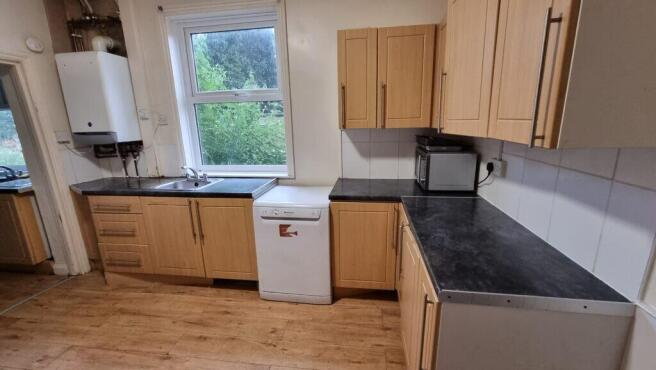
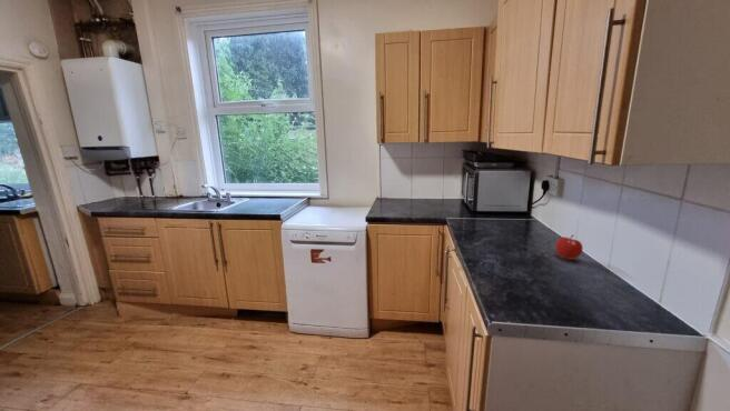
+ fruit [555,234,584,261]
